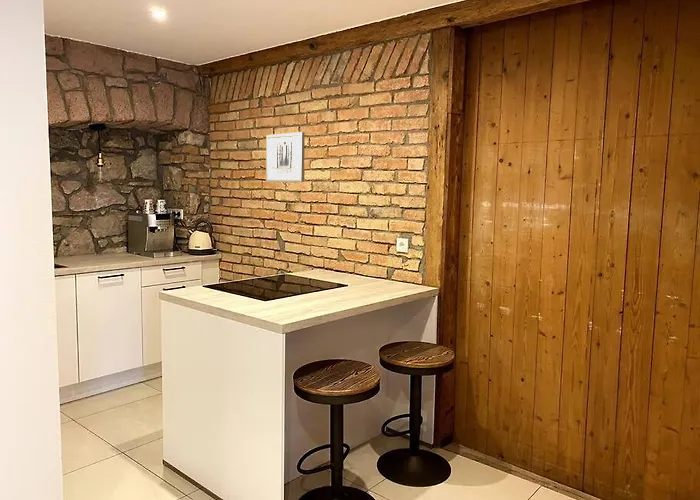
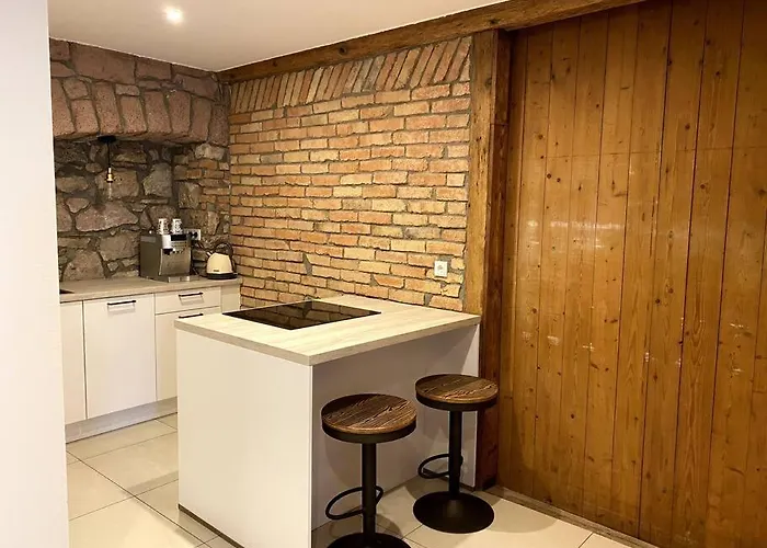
- wall art [265,131,306,183]
